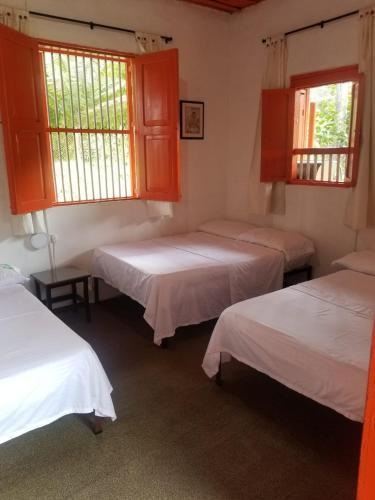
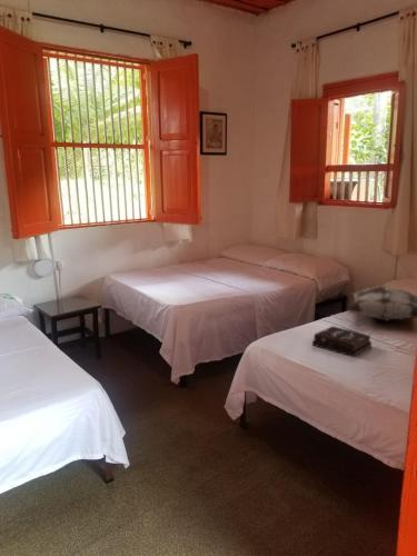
+ hardback book [311,325,374,358]
+ decorative pillow [346,285,417,322]
